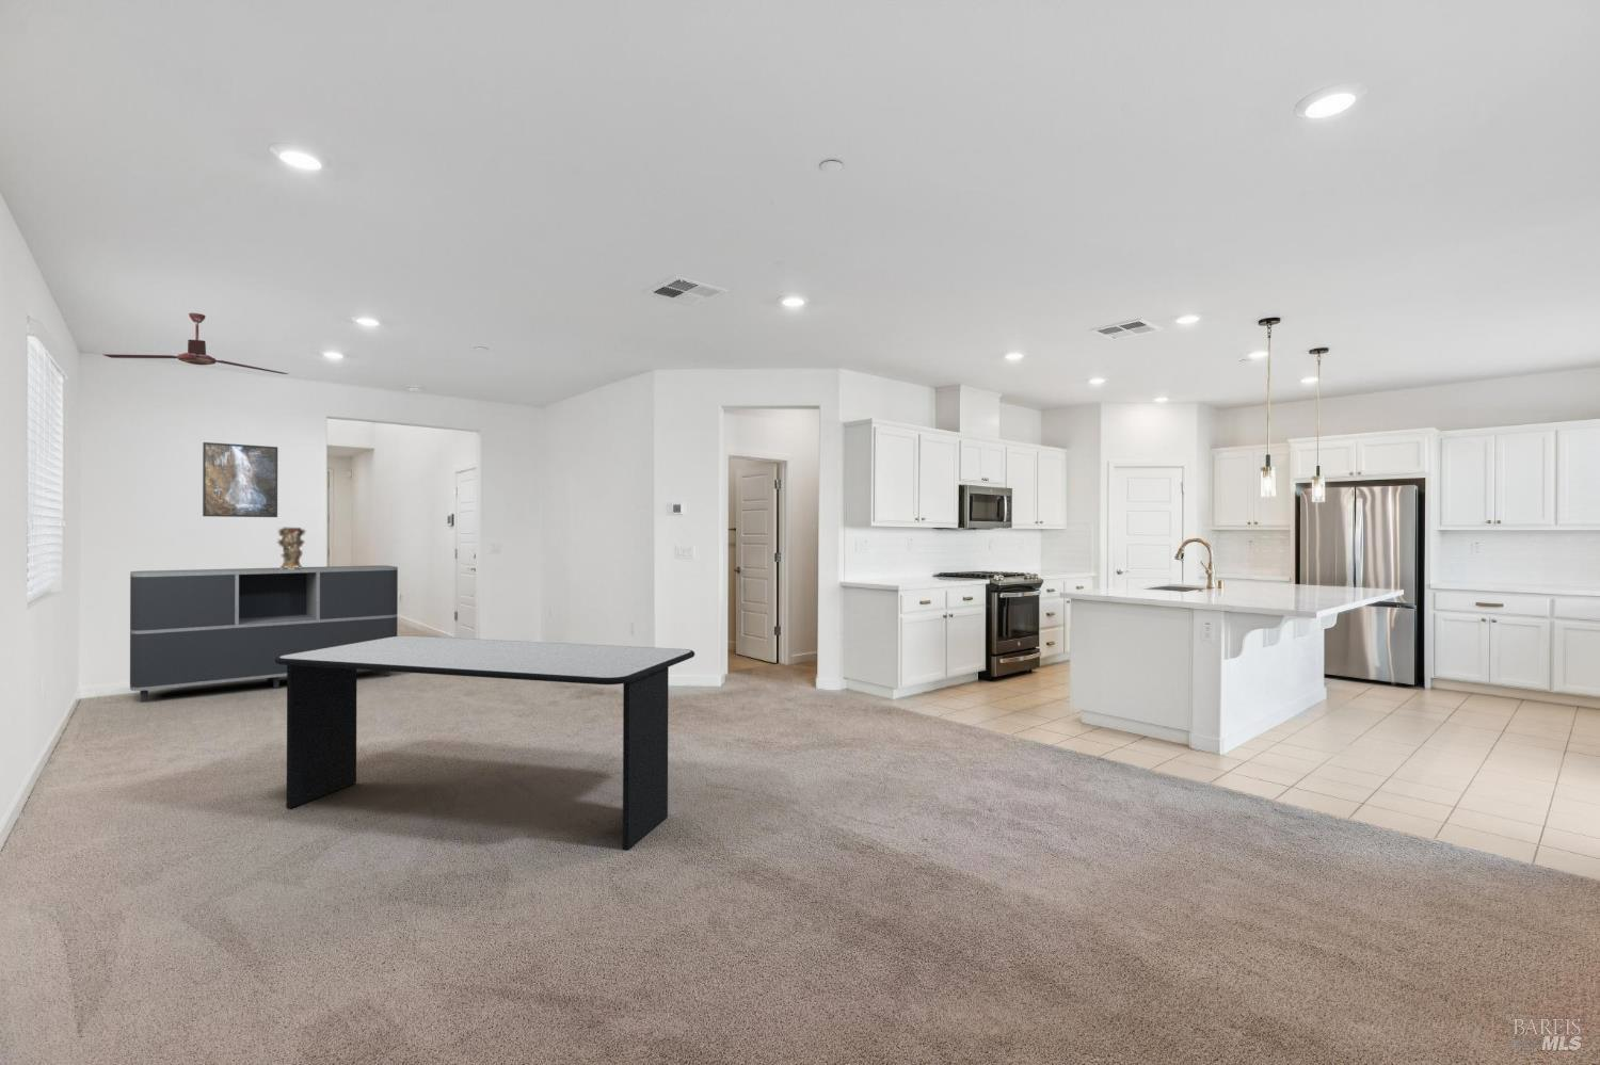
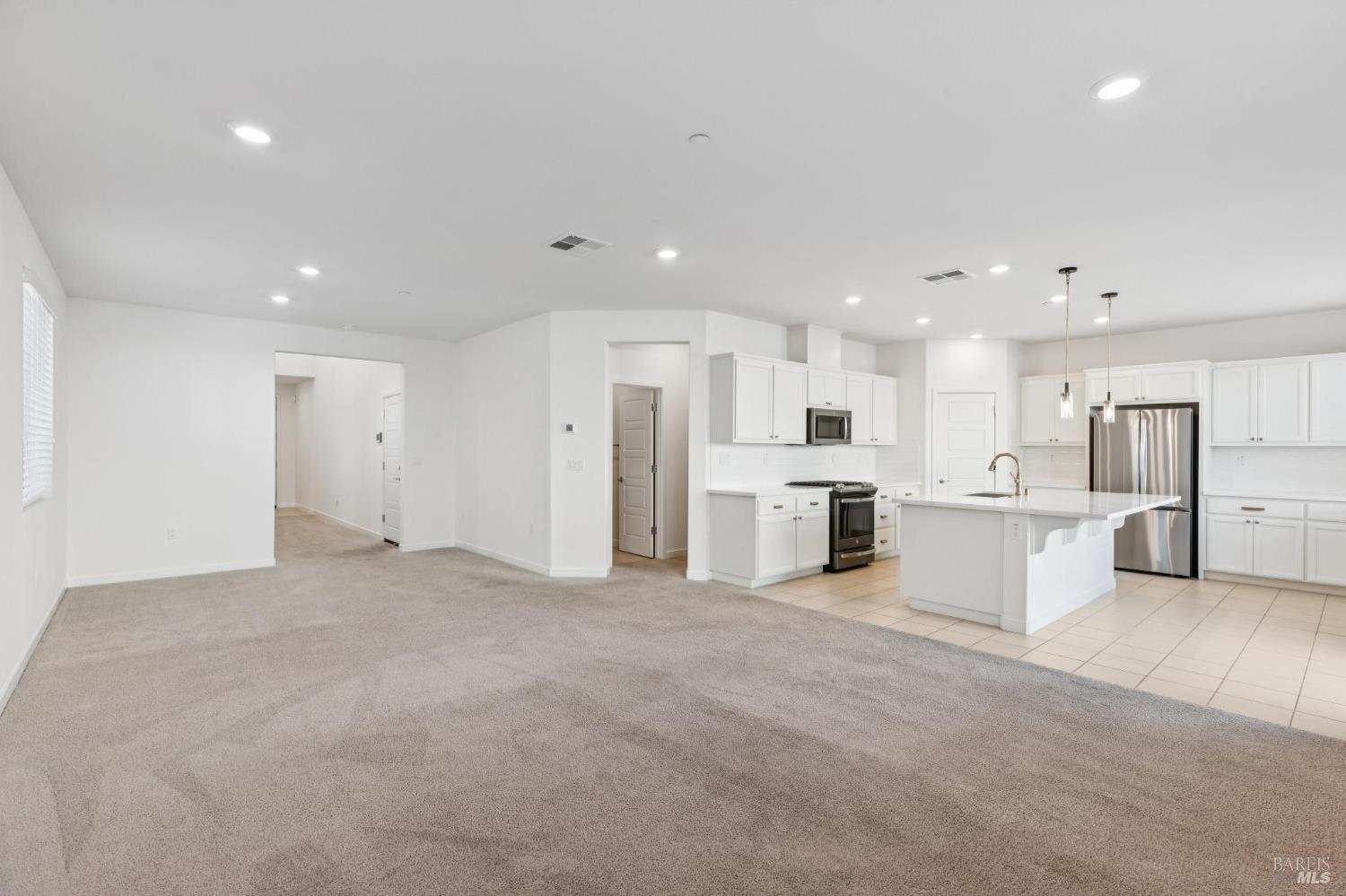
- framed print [202,441,278,518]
- sideboard [130,563,399,704]
- dining table [275,636,695,851]
- decorative vase [276,527,307,569]
- ceiling fan [101,313,290,376]
